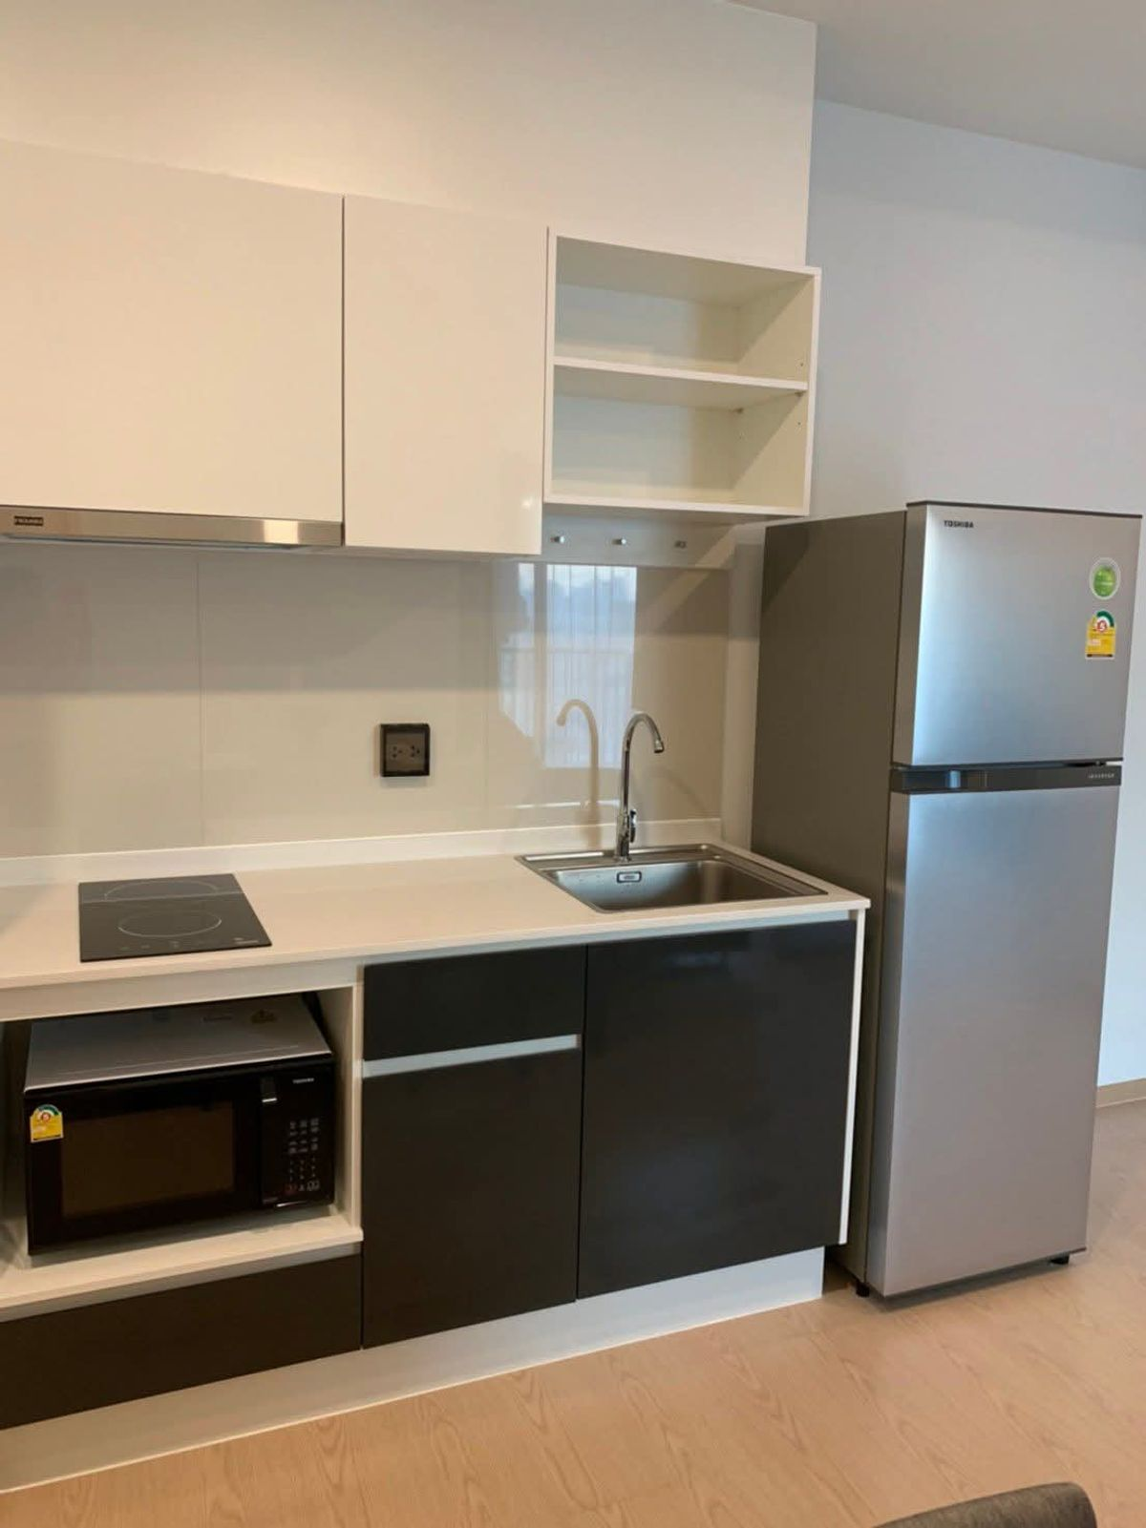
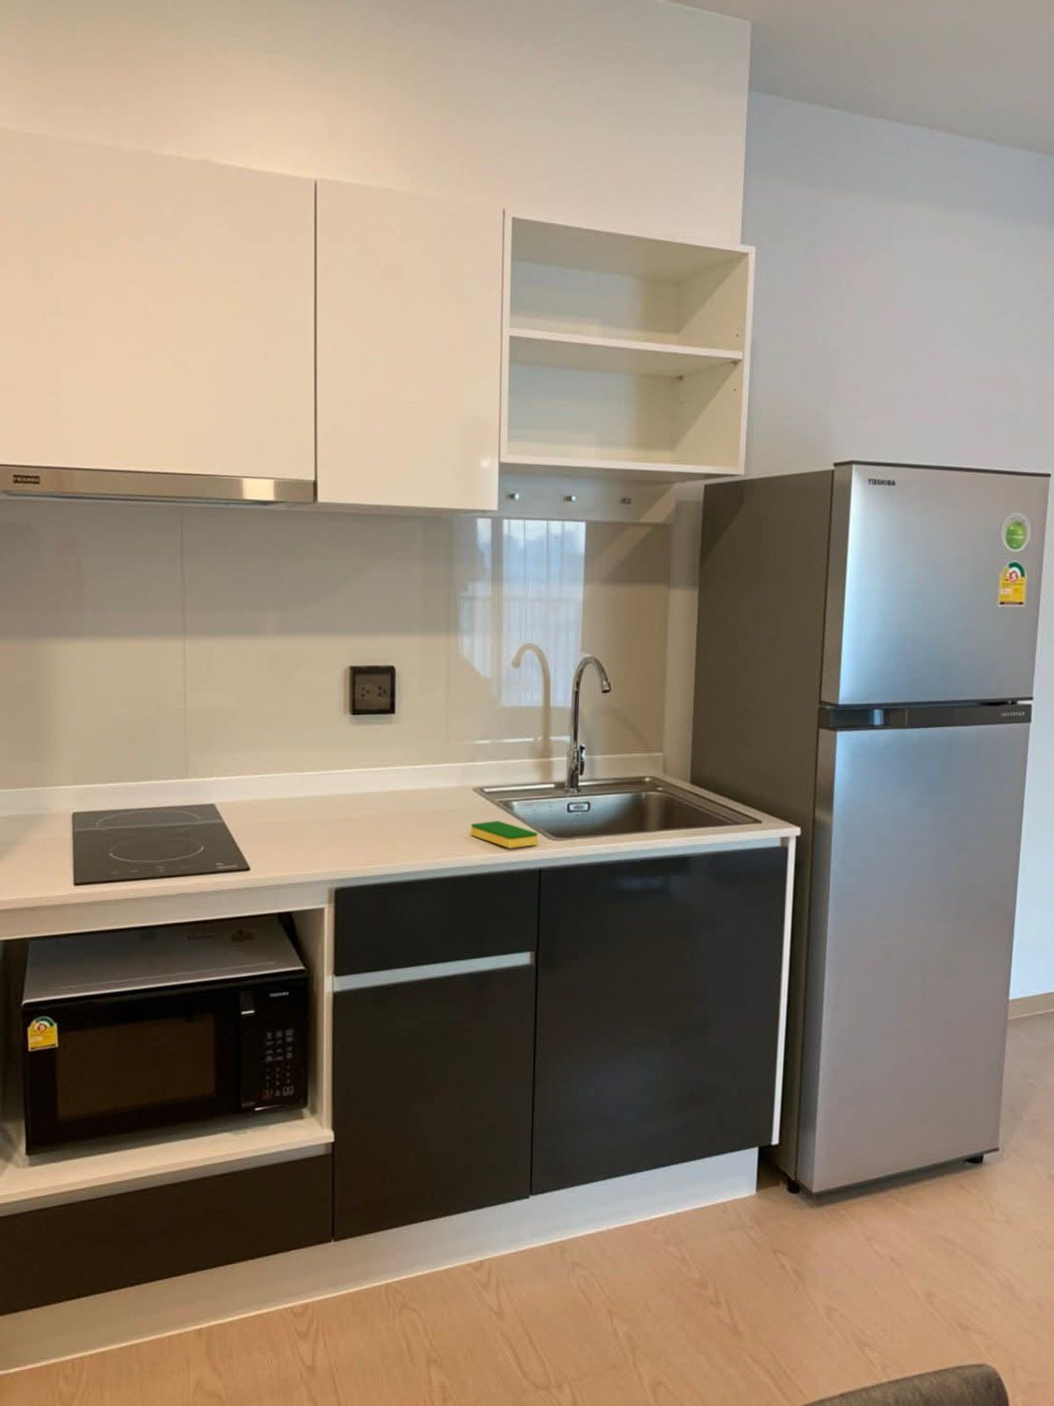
+ dish sponge [469,820,538,849]
